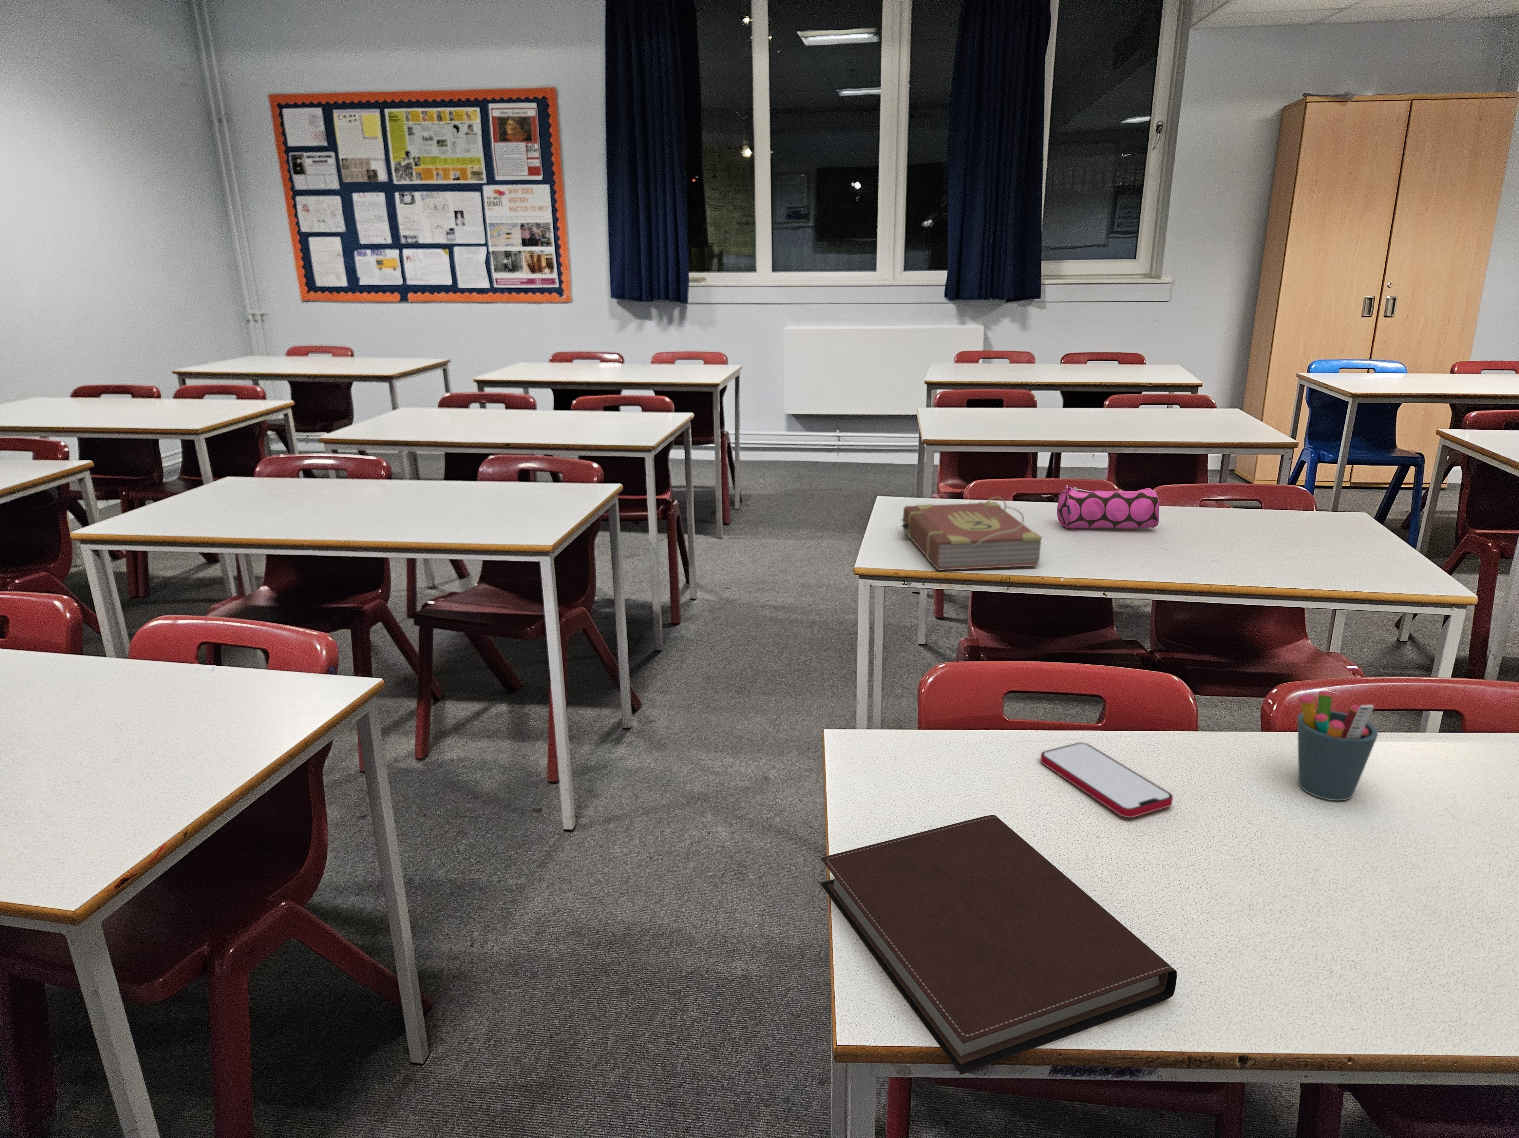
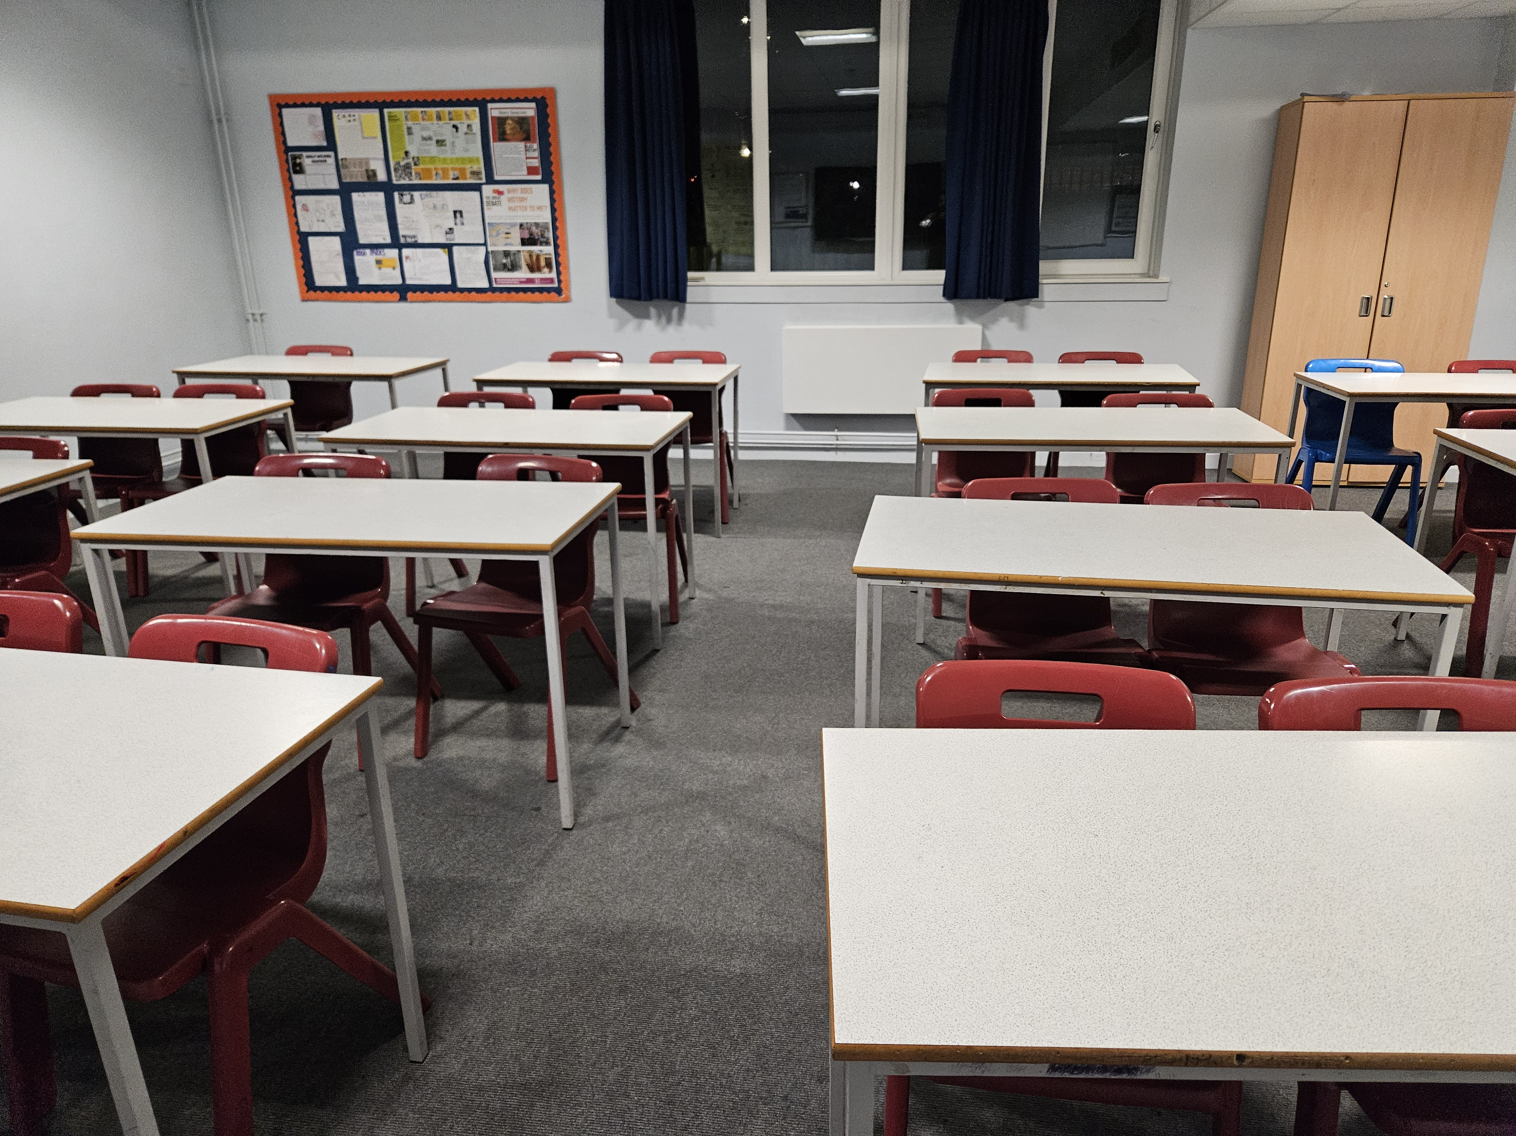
- book [901,496,1043,570]
- notebook [819,814,1177,1075]
- pencil case [1057,484,1160,530]
- smartphone [1041,742,1173,818]
- pen holder [1298,691,1379,801]
